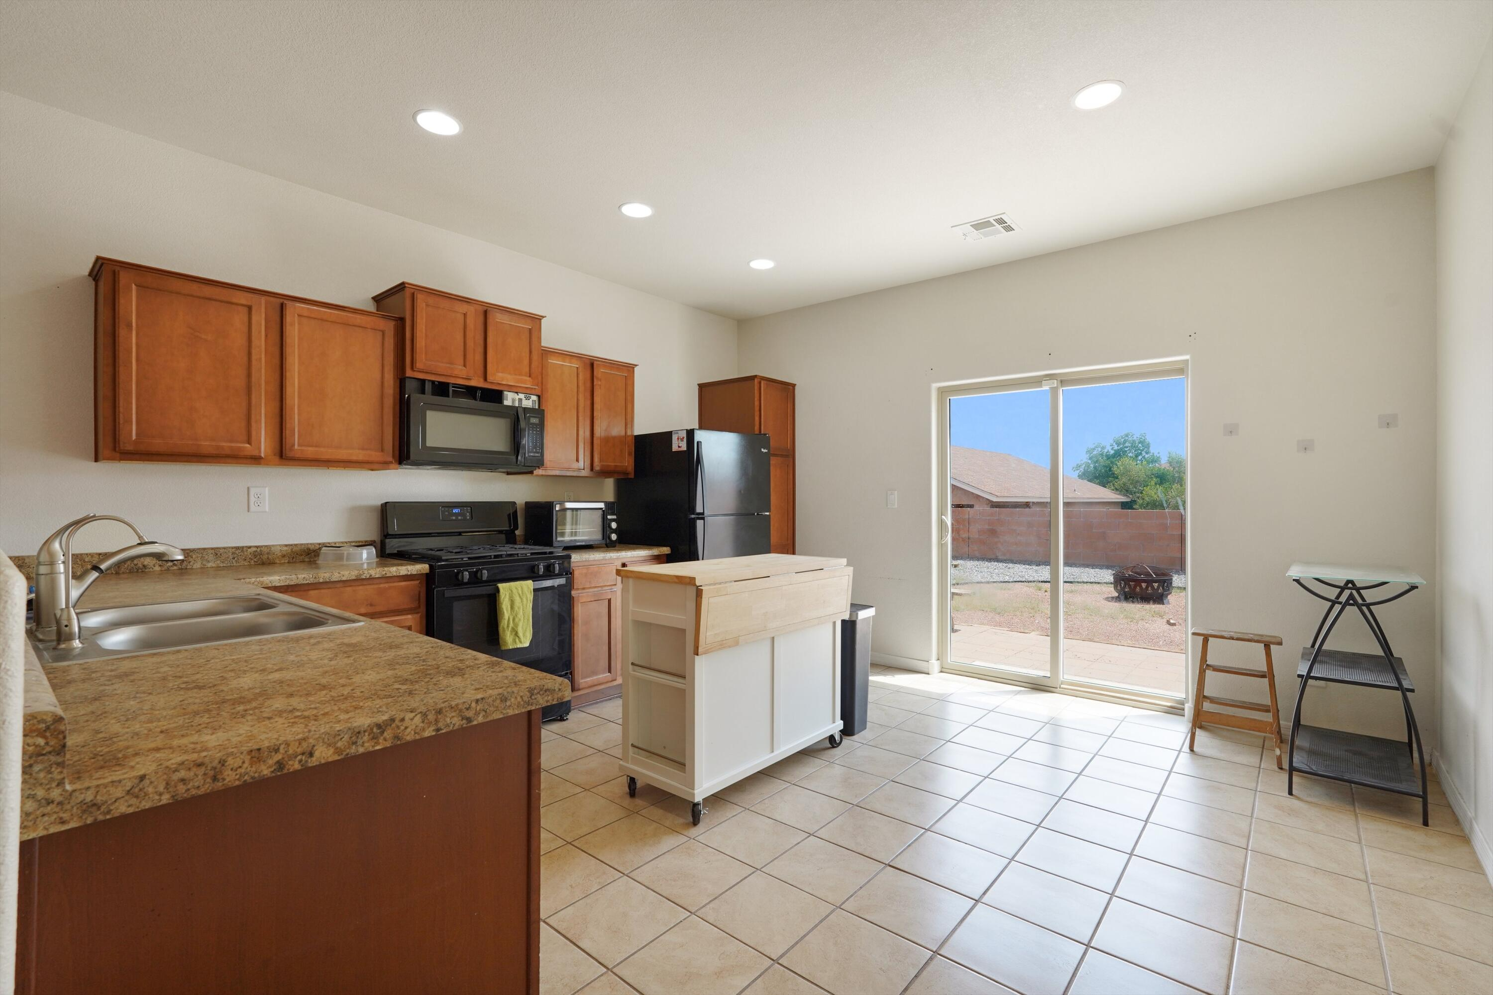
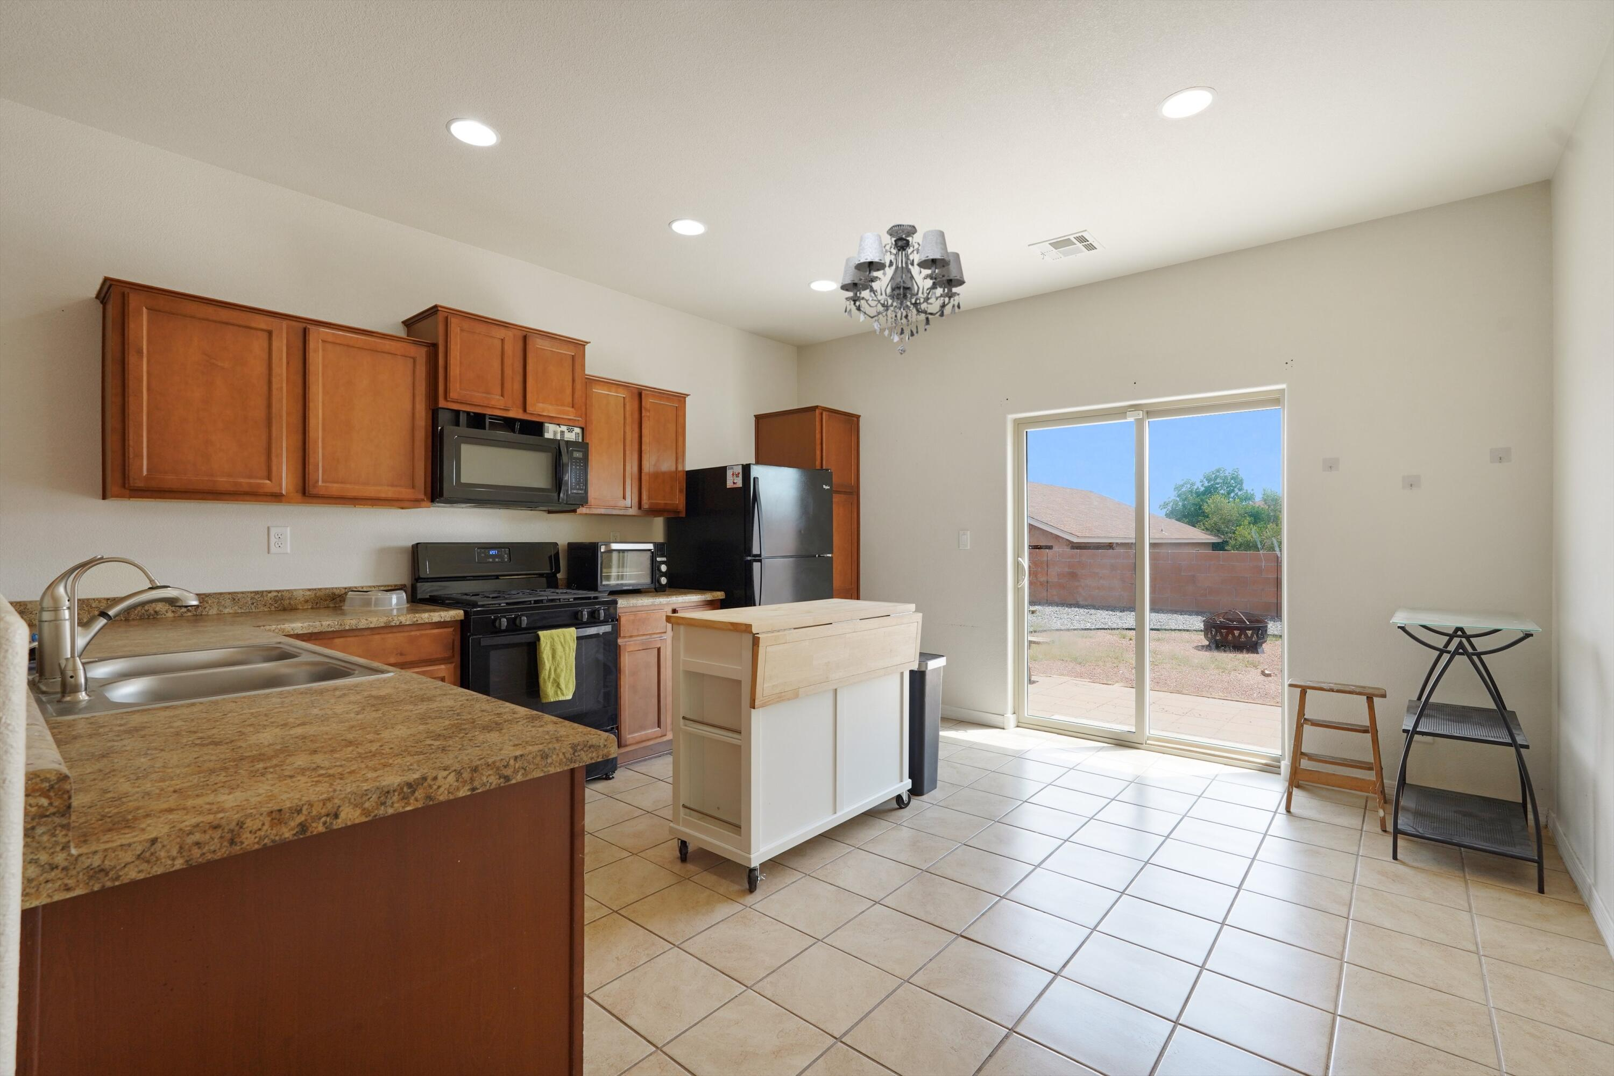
+ chandelier [839,223,967,355]
